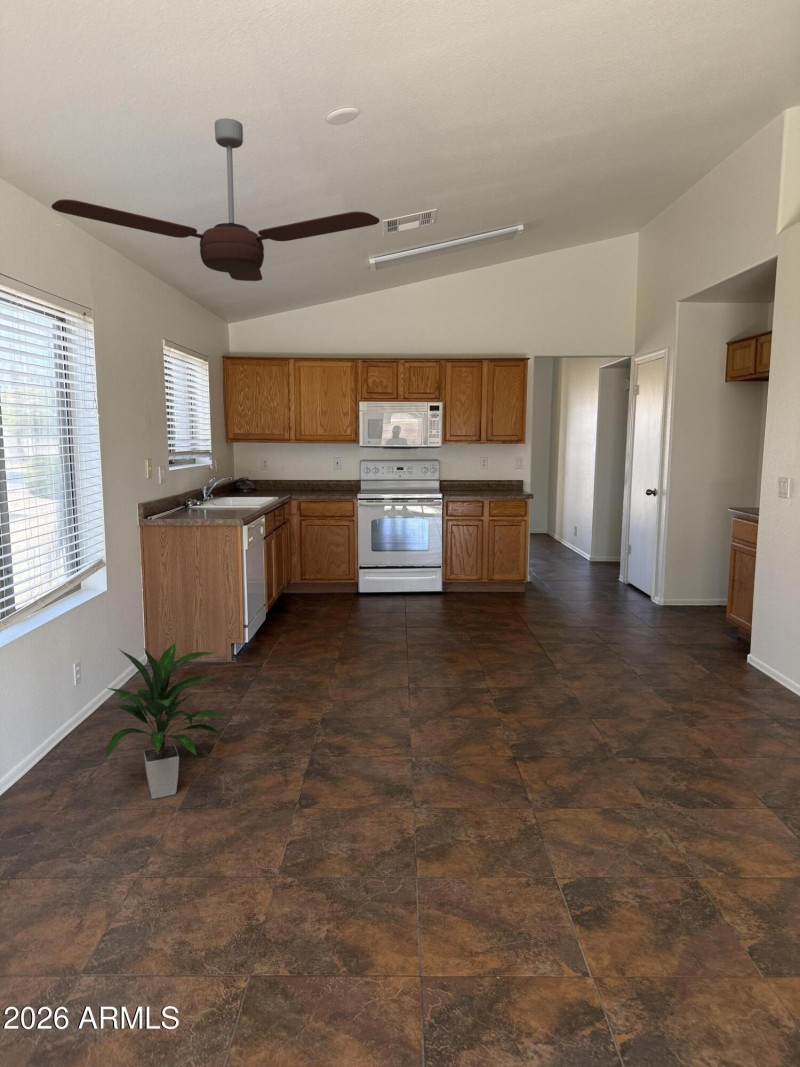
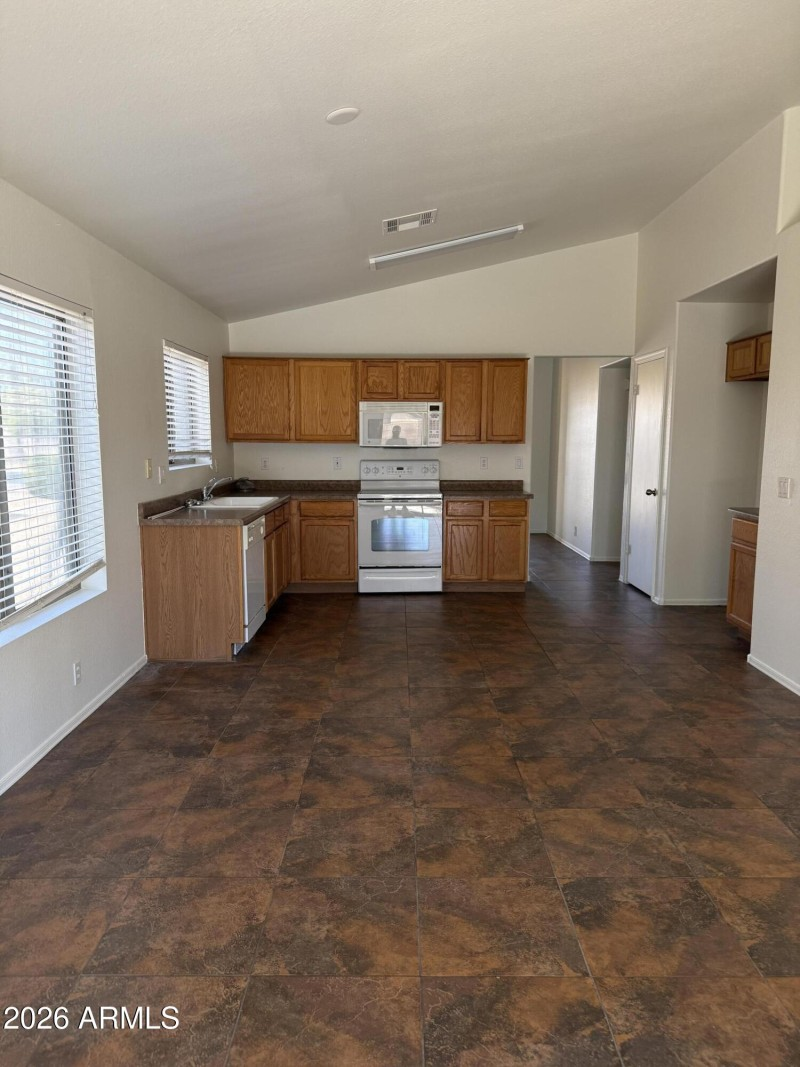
- ceiling fan [51,117,380,282]
- indoor plant [102,642,228,800]
